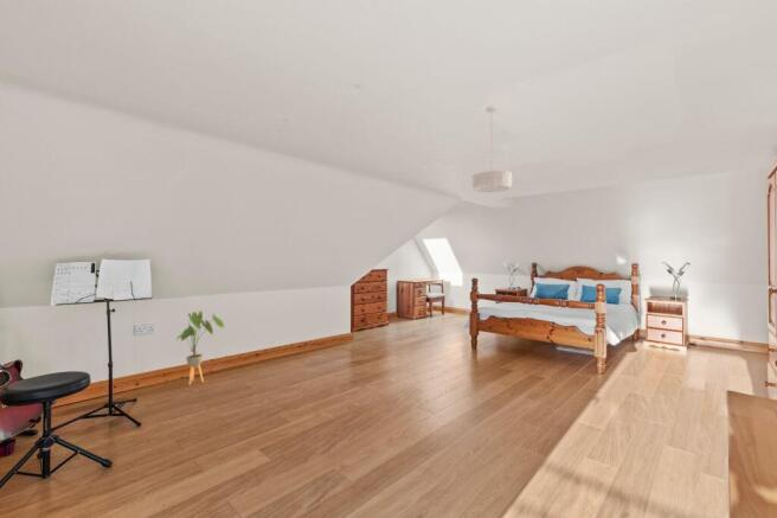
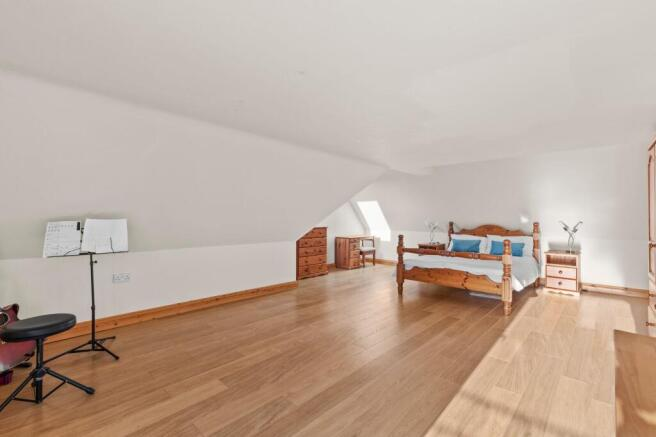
- house plant [175,309,226,386]
- ceiling light fixture [471,105,513,193]
